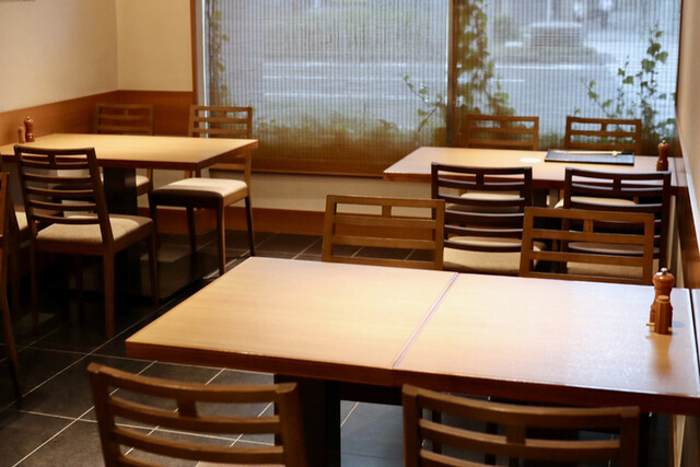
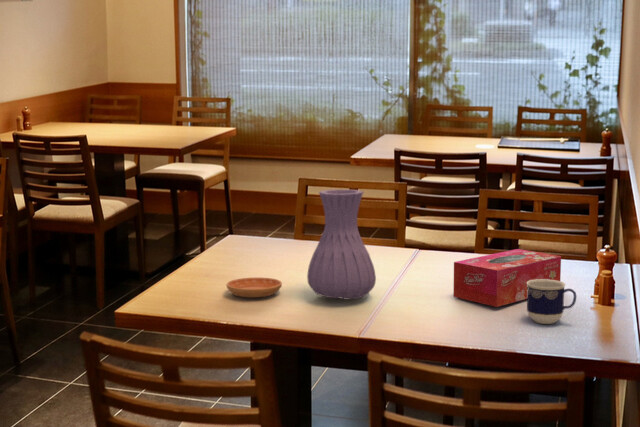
+ saucer [226,277,283,298]
+ vase [306,188,377,300]
+ cup [526,279,577,325]
+ tissue box [452,248,562,308]
